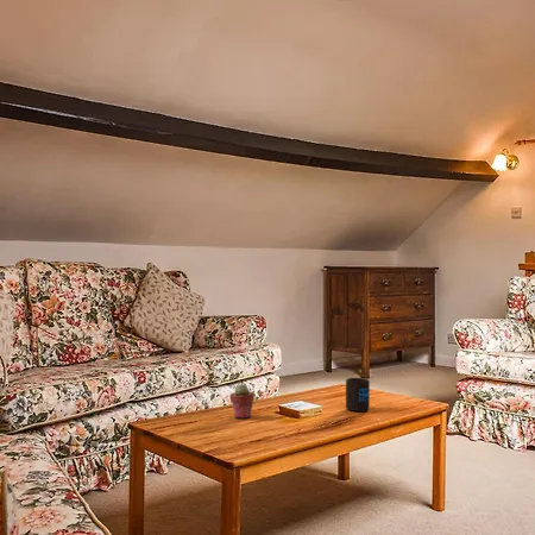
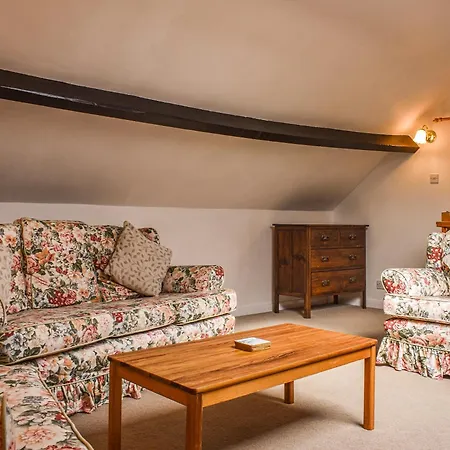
- potted succulent [228,383,256,420]
- mug [345,377,371,413]
